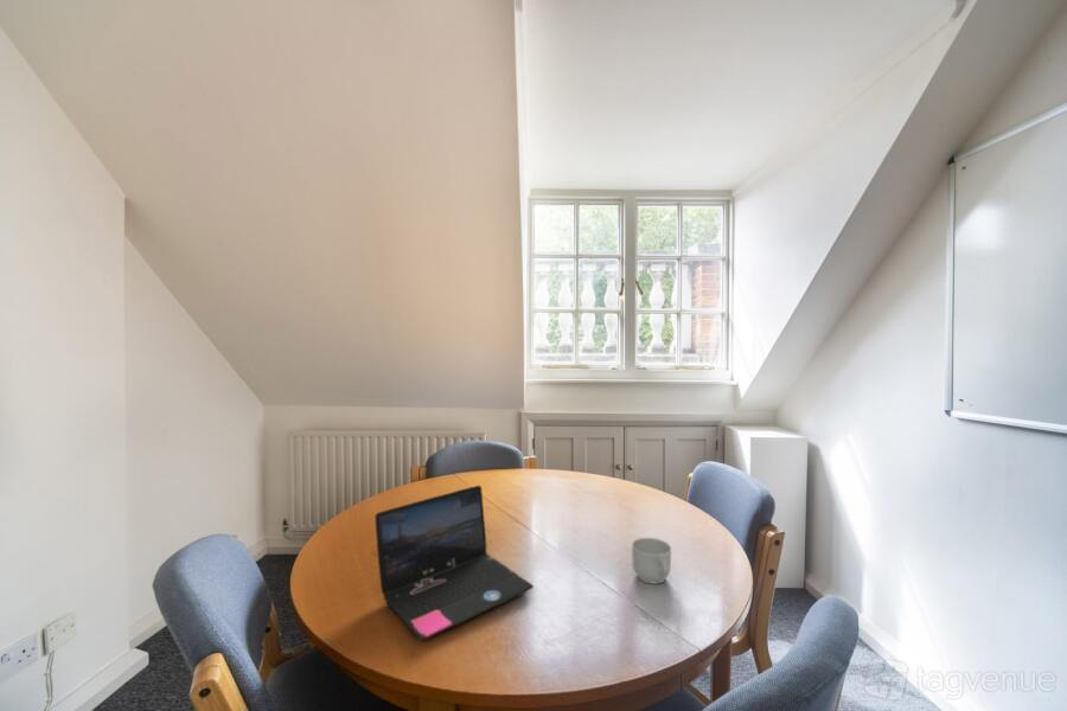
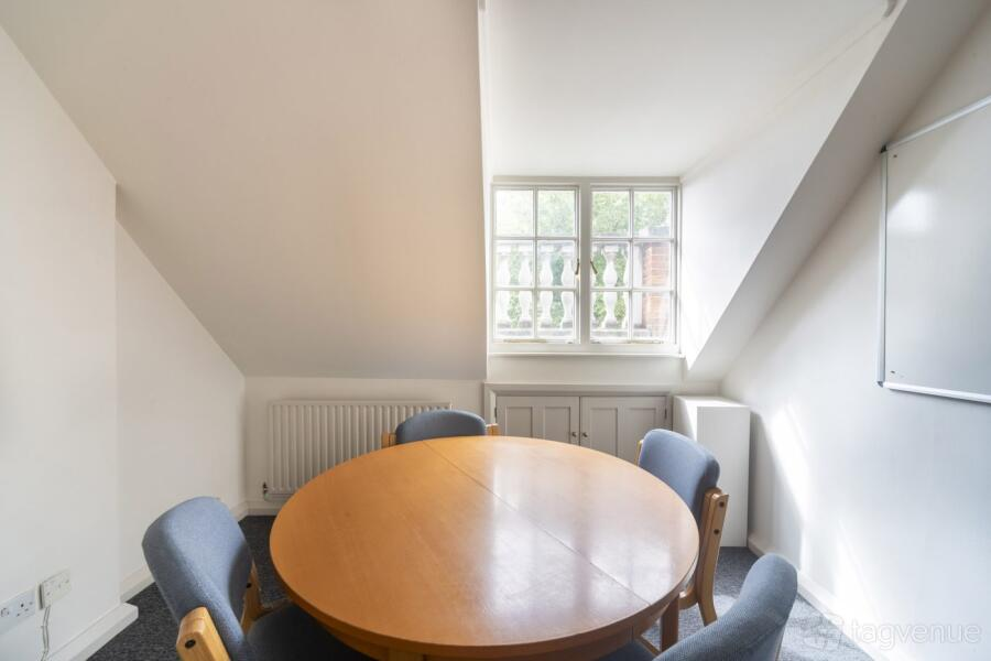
- laptop [375,485,535,641]
- mug [631,537,672,585]
